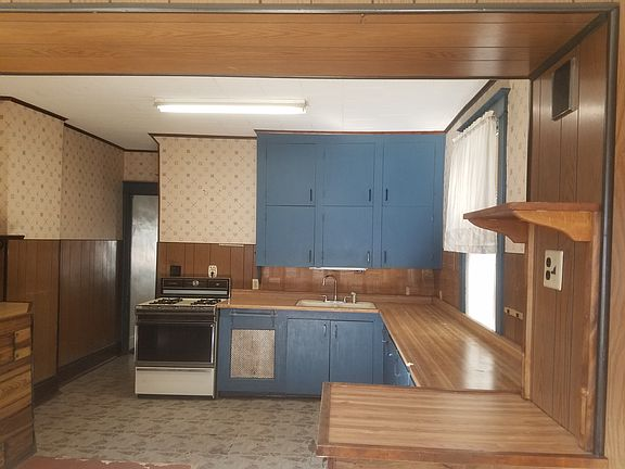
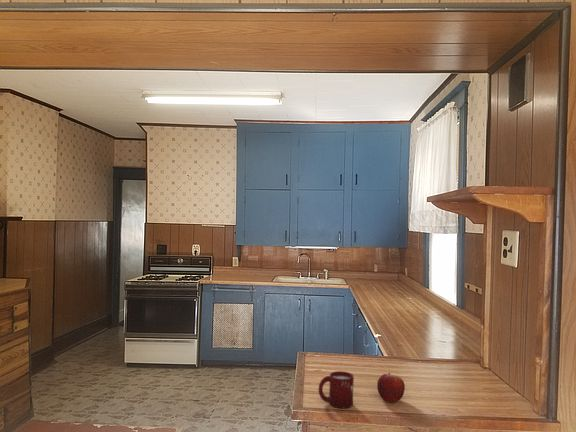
+ fruit [376,372,406,403]
+ cup [318,370,355,409]
